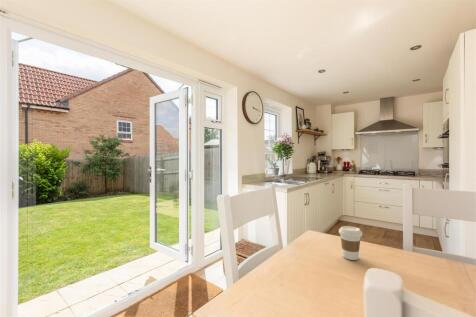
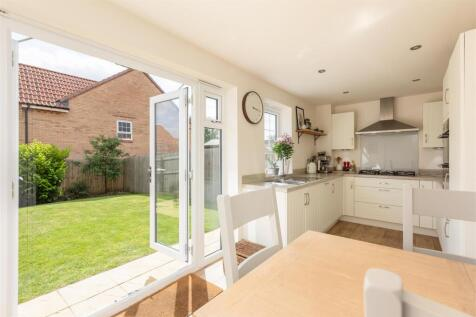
- coffee cup [338,225,363,261]
